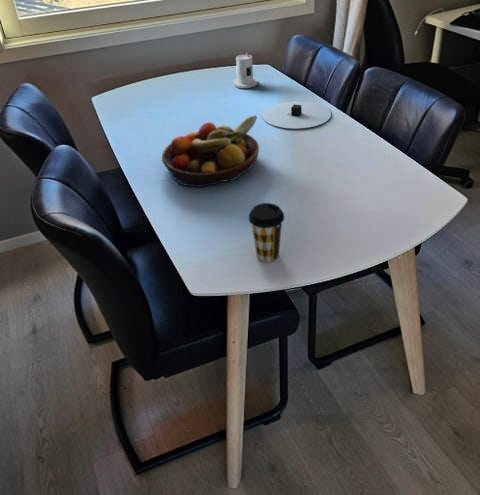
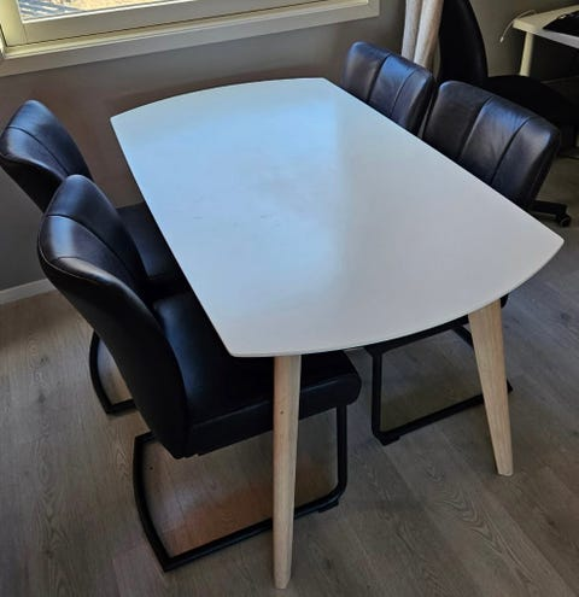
- plate [262,101,332,129]
- fruit bowl [161,114,260,188]
- candle [232,51,258,89]
- coffee cup [247,202,285,263]
